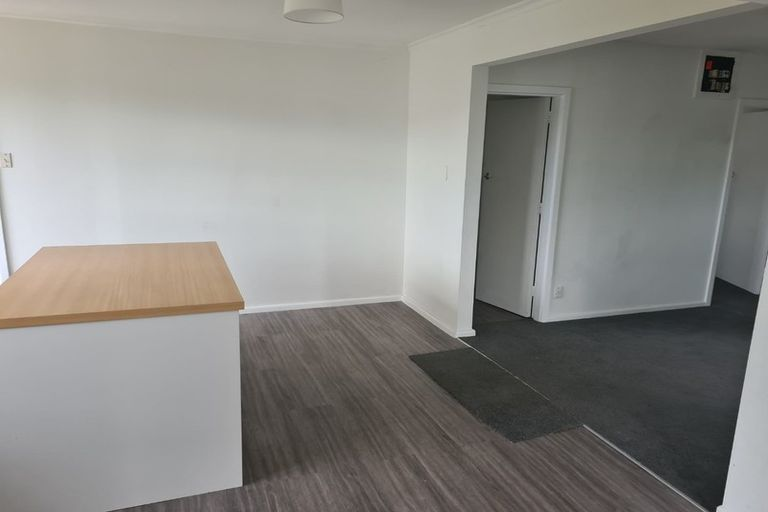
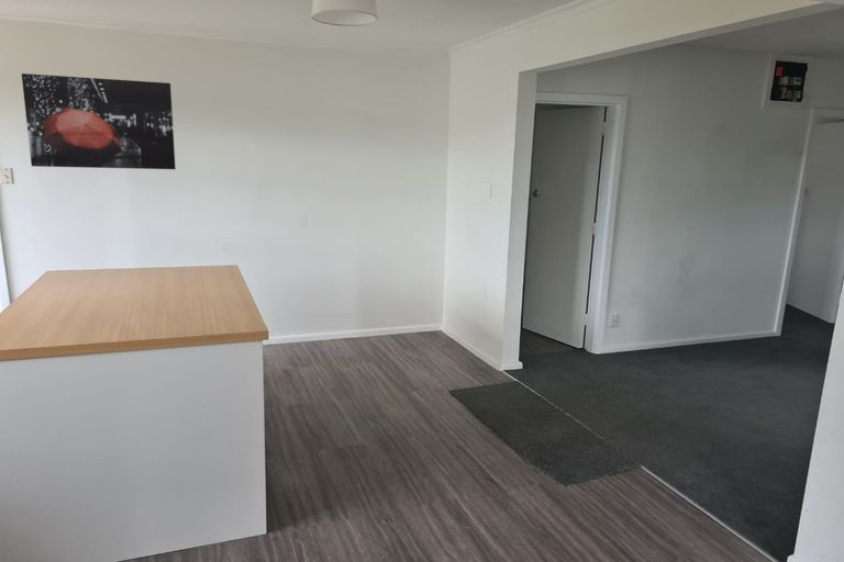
+ wall art [21,72,177,170]
